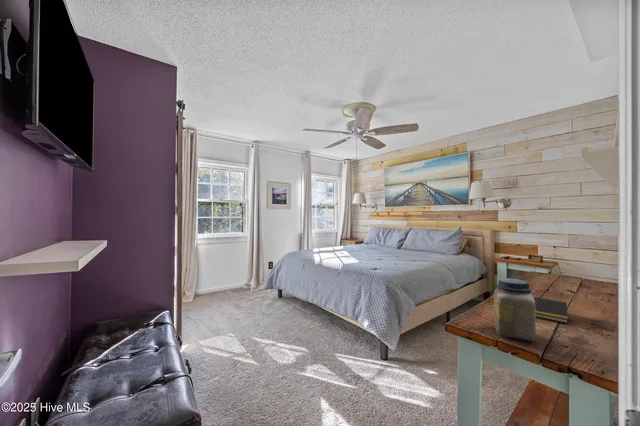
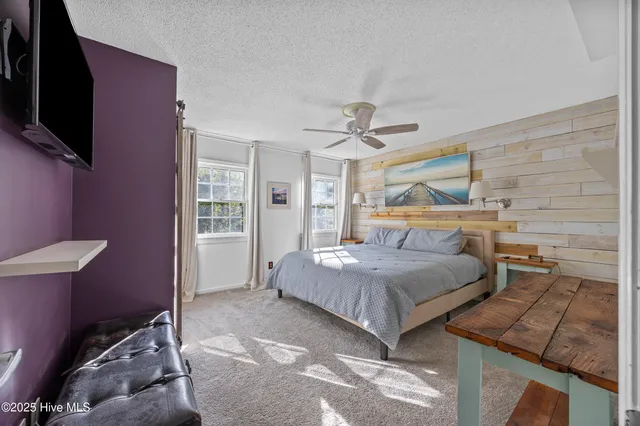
- notepad [533,296,569,324]
- jar [493,277,537,342]
